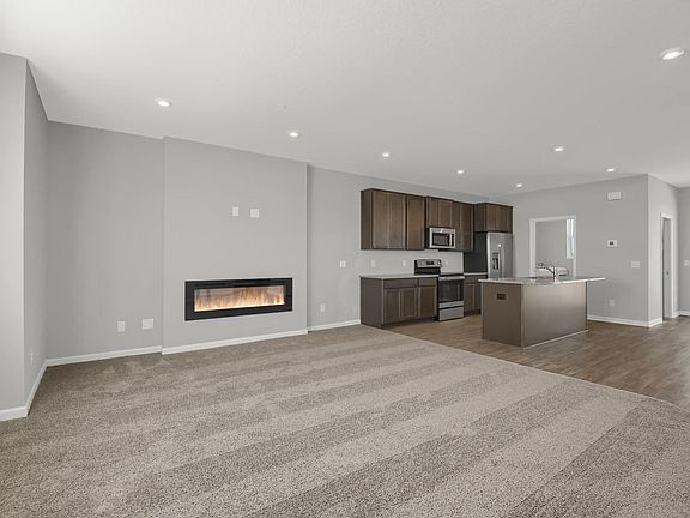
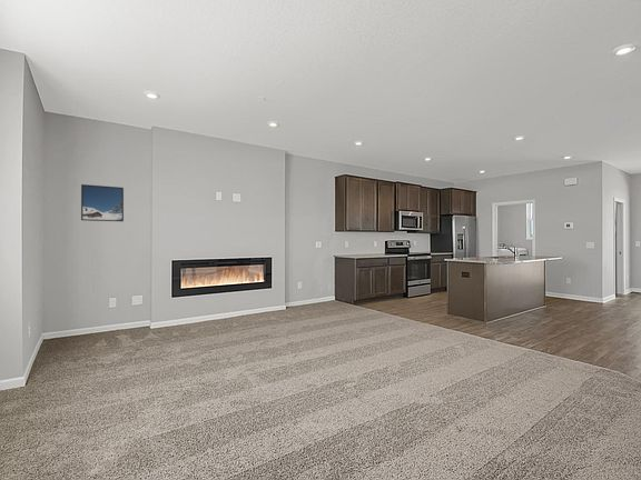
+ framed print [80,183,125,222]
